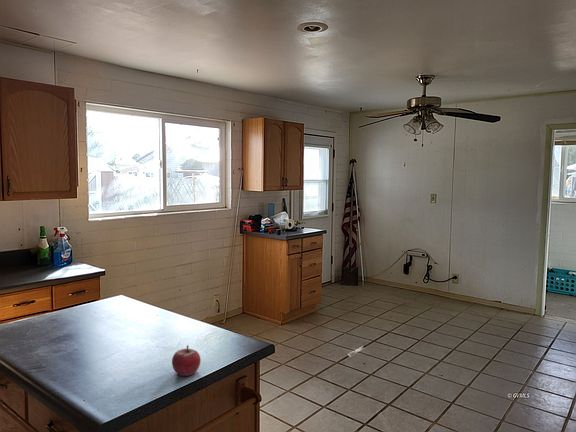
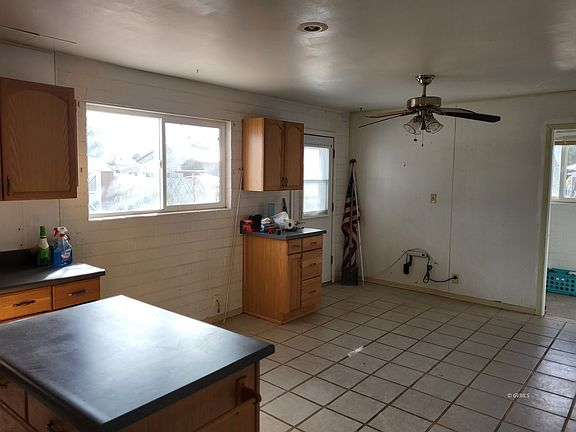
- fruit [171,344,202,377]
